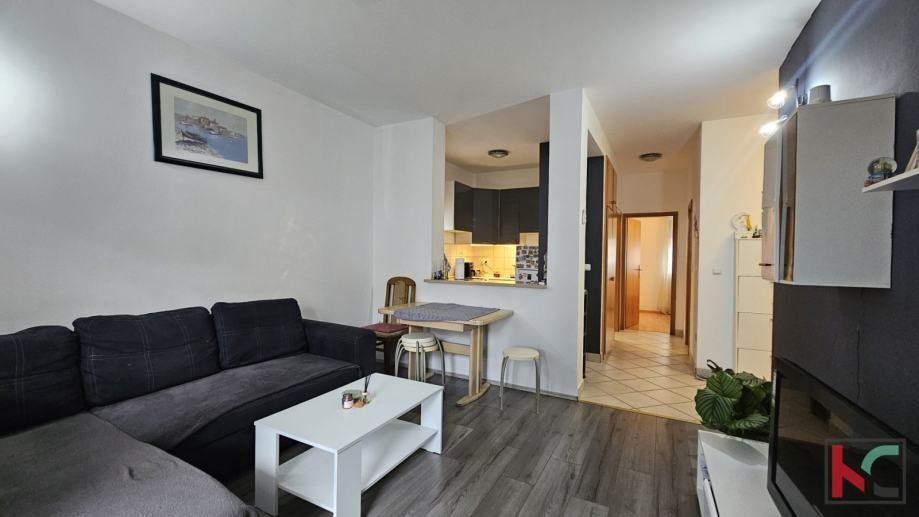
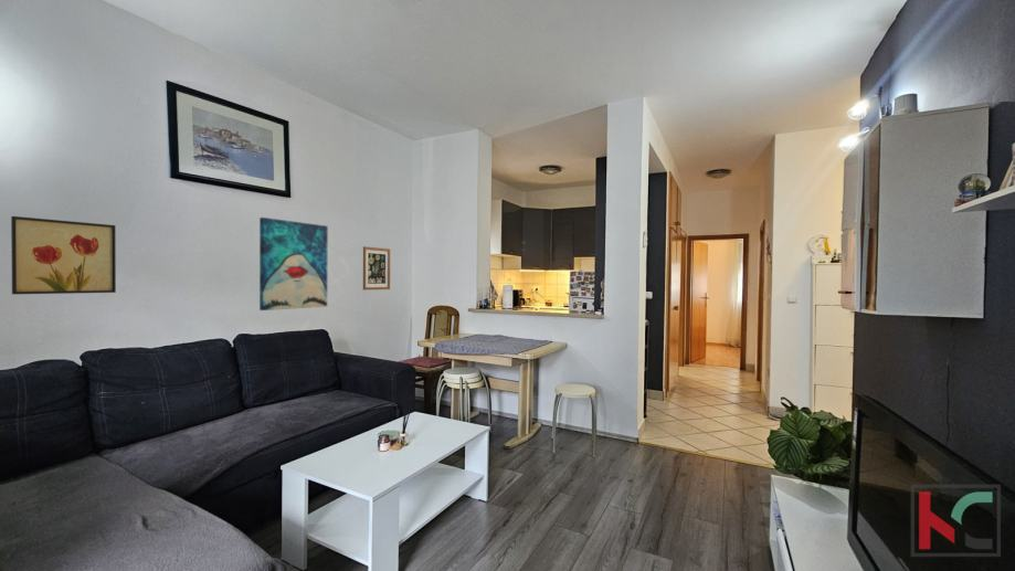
+ wall art [362,245,391,290]
+ wall art [258,216,329,311]
+ wall art [10,215,117,295]
